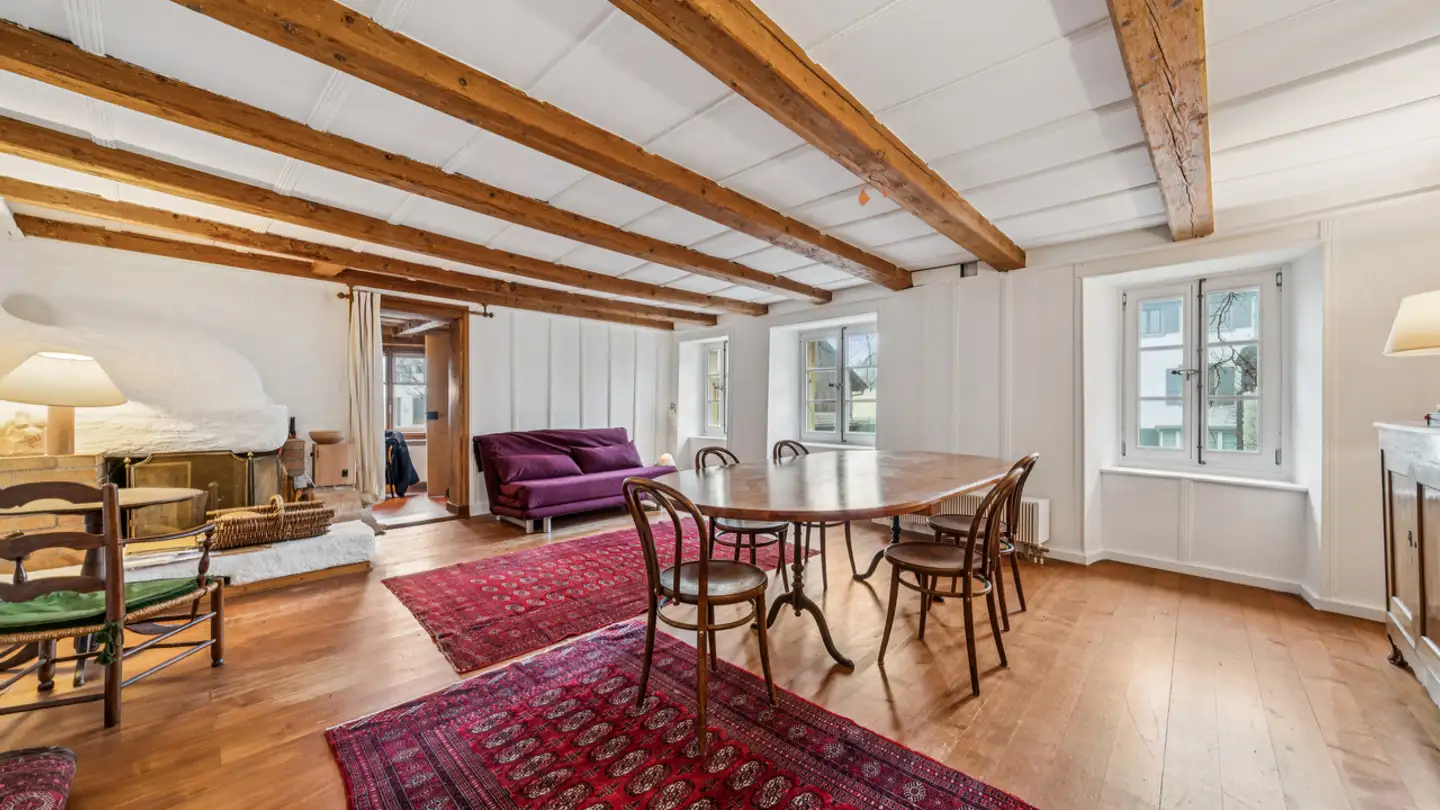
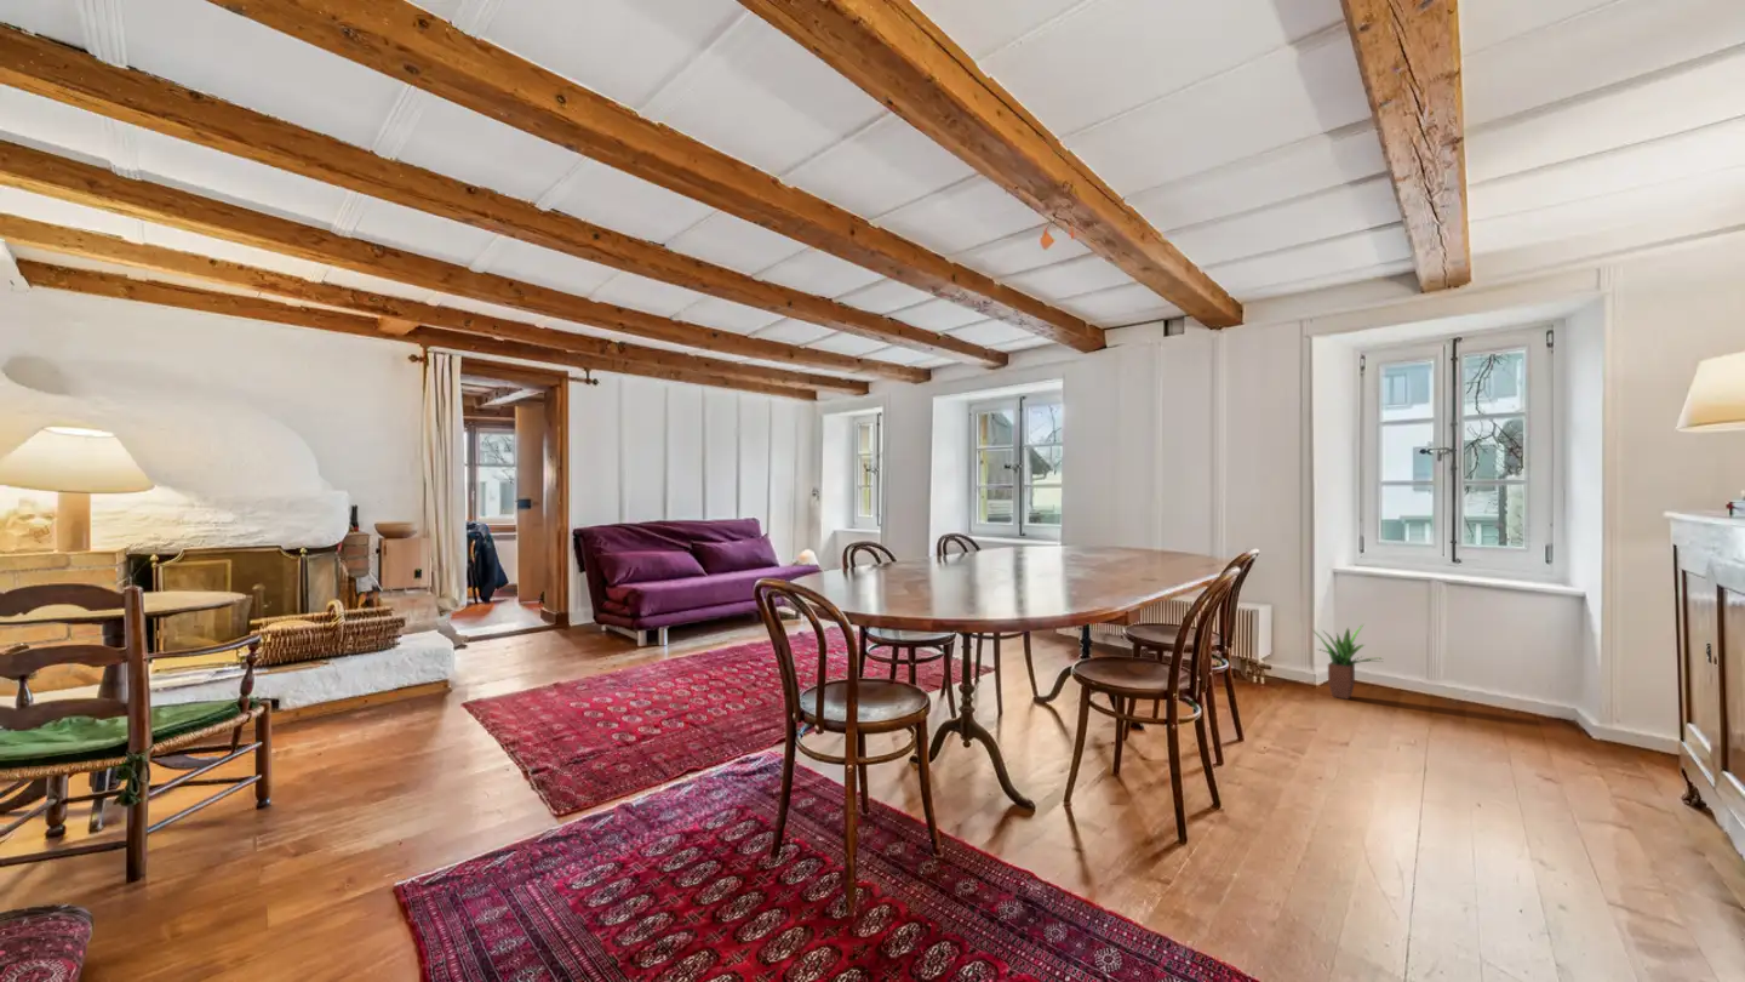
+ potted plant [1311,622,1383,701]
